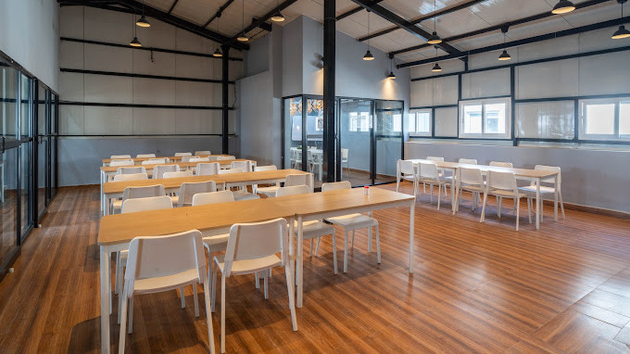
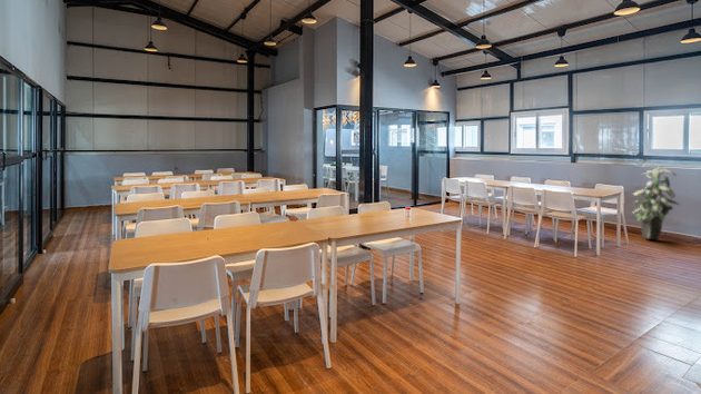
+ indoor plant [629,164,681,240]
